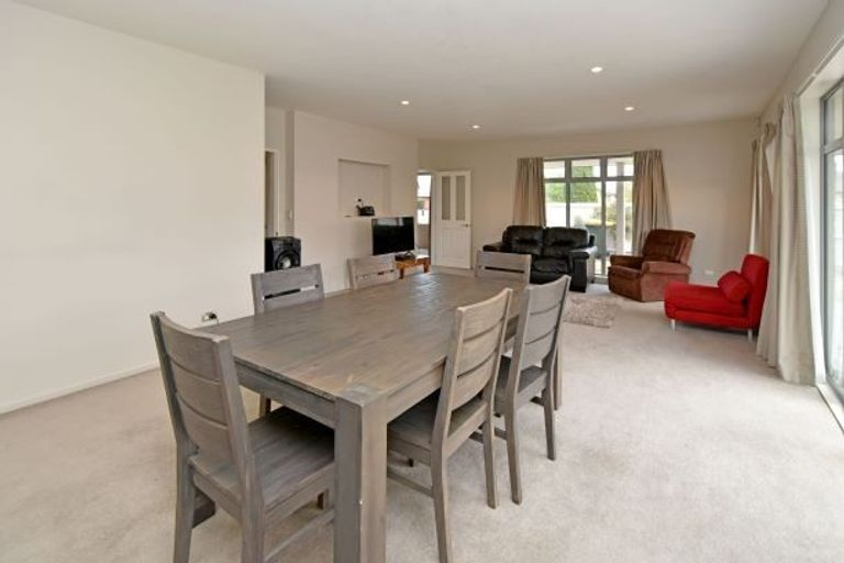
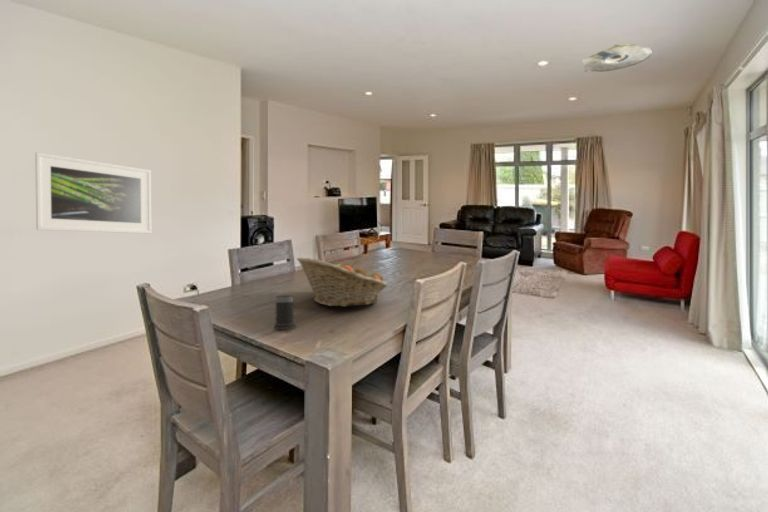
+ fruit basket [296,256,388,308]
+ mug [273,293,297,330]
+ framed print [34,151,152,234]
+ ceiling light [581,43,653,73]
